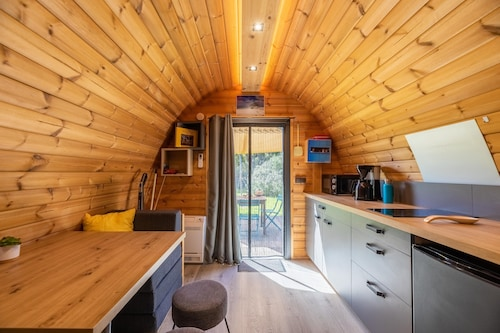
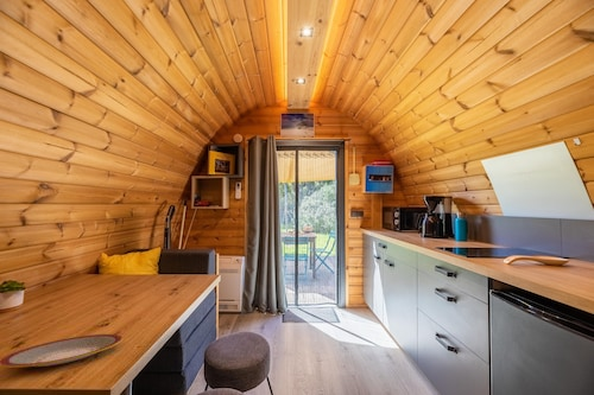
+ plate [0,333,124,369]
